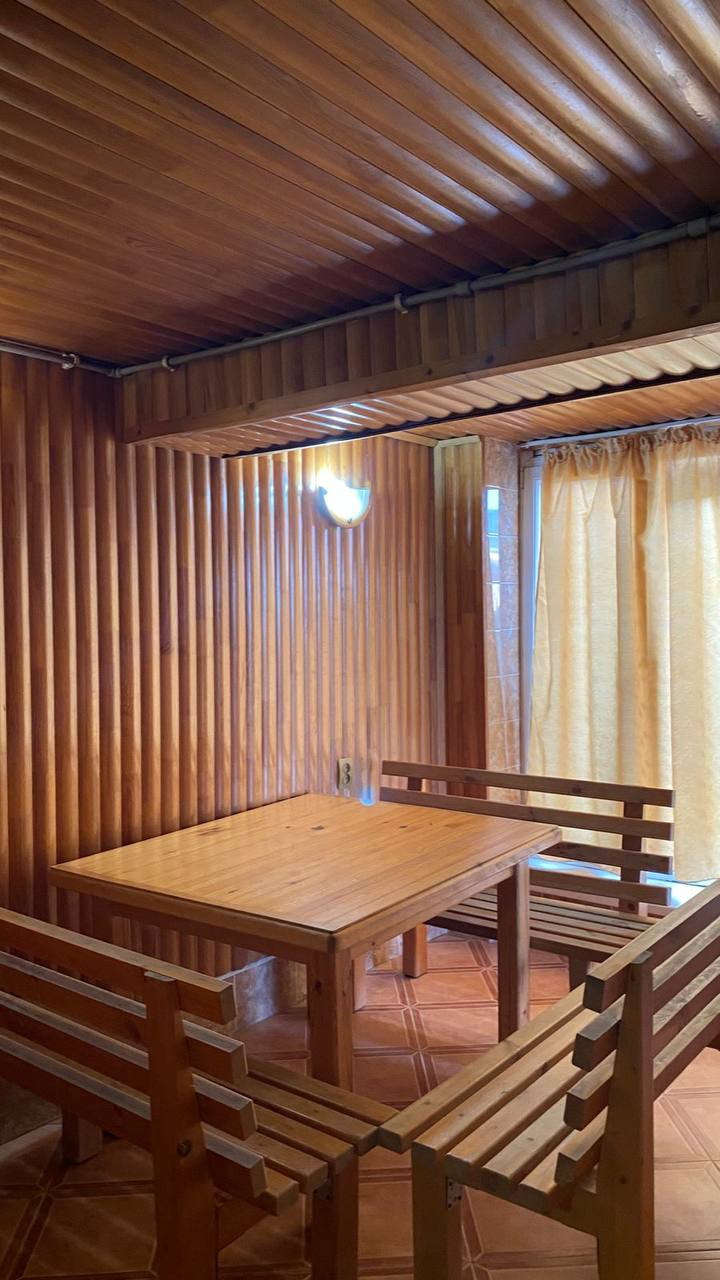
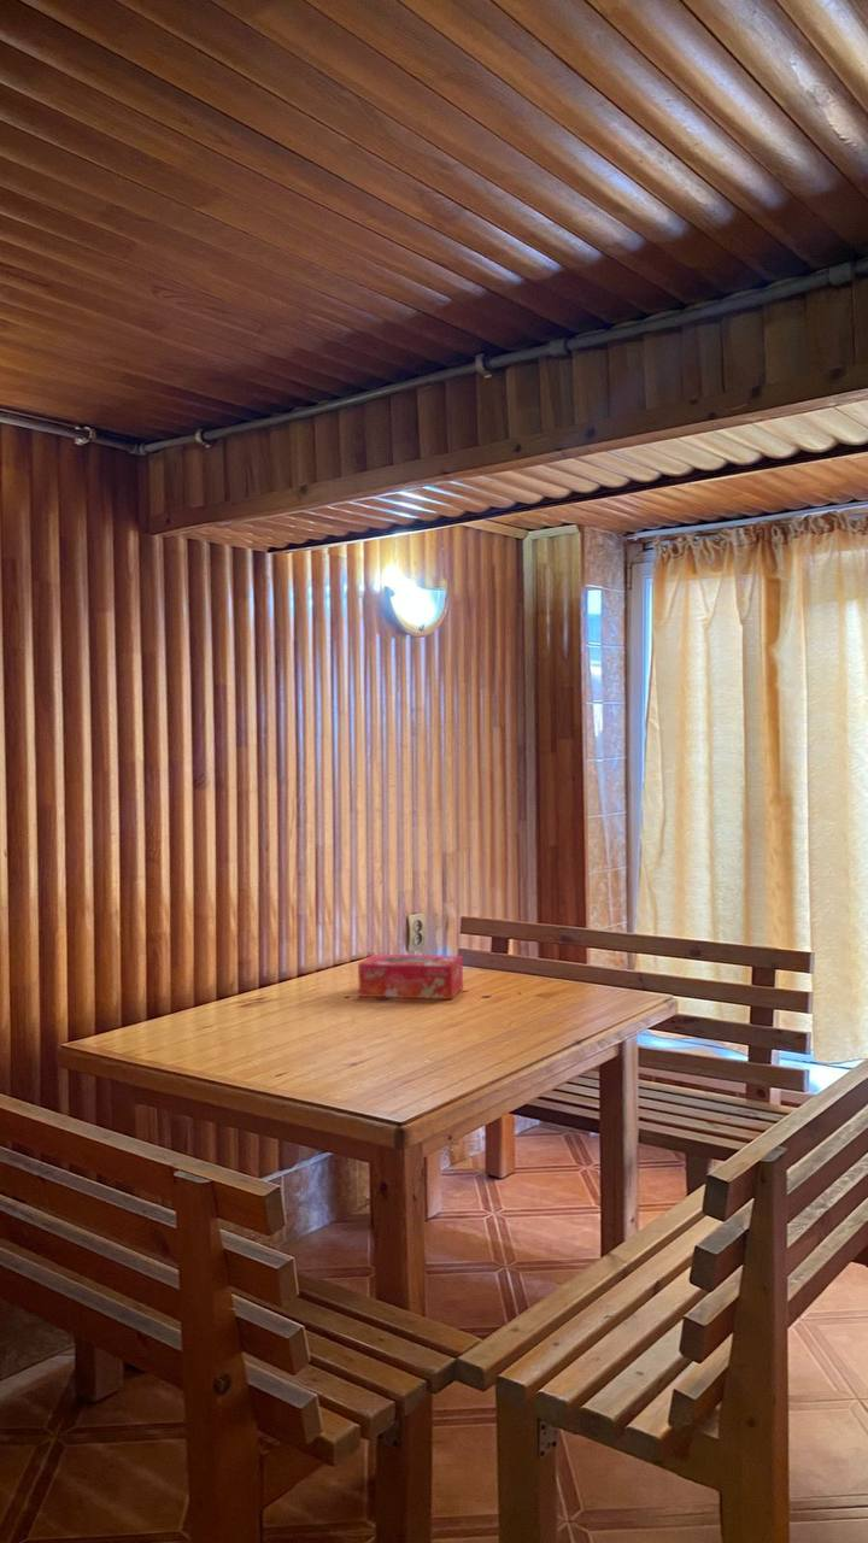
+ tissue box [357,954,464,1001]
